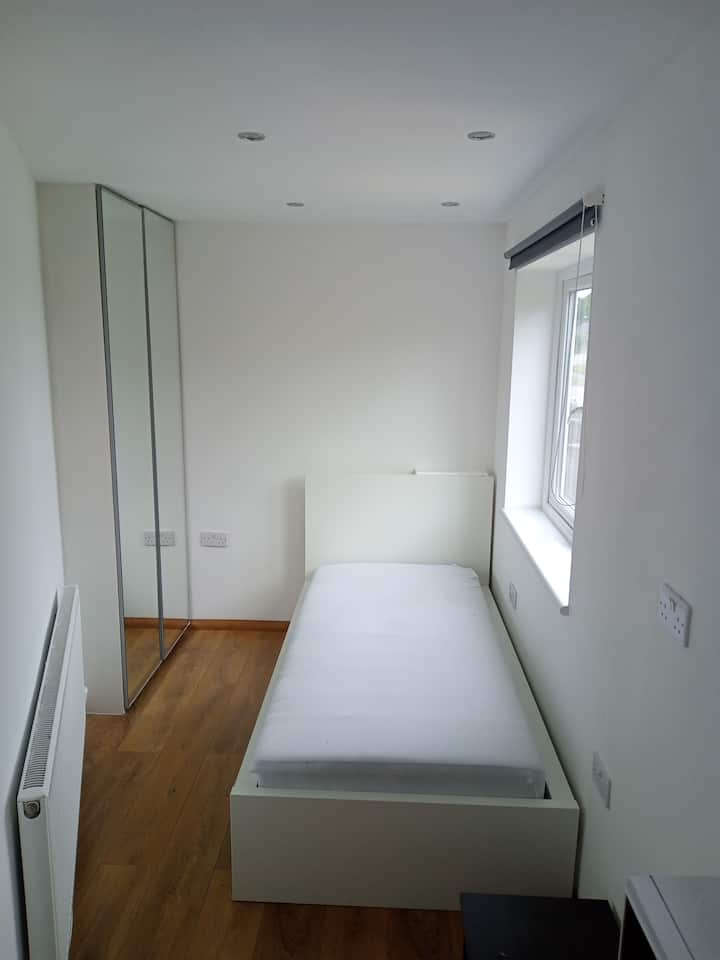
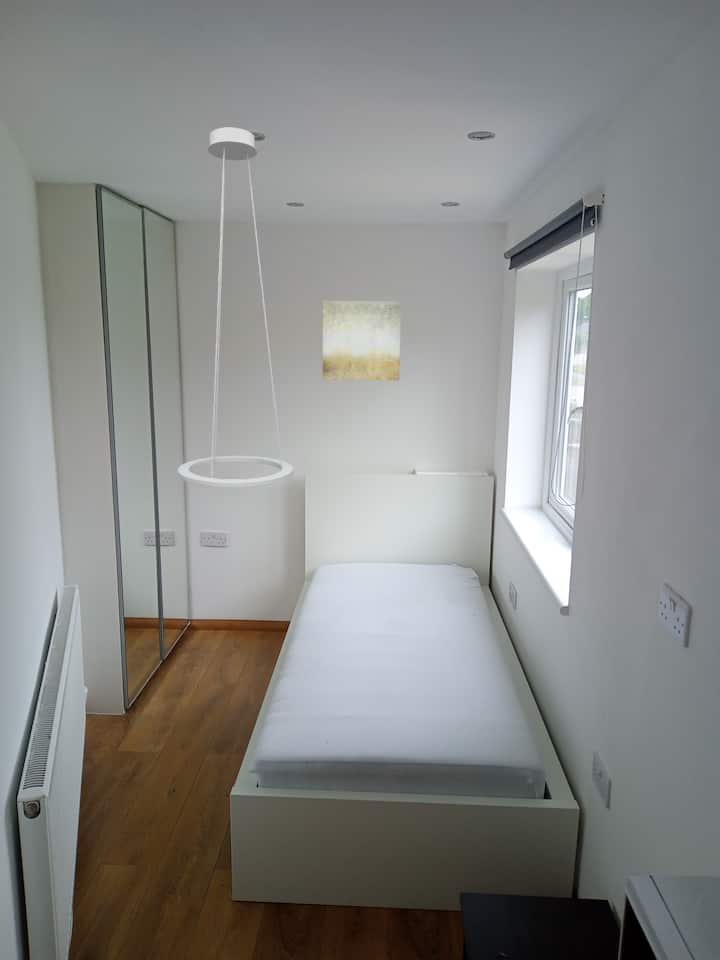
+ wall art [322,300,402,382]
+ pendant light [177,127,294,489]
